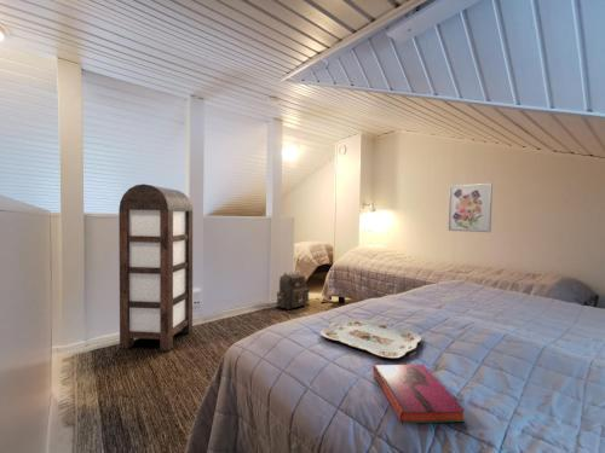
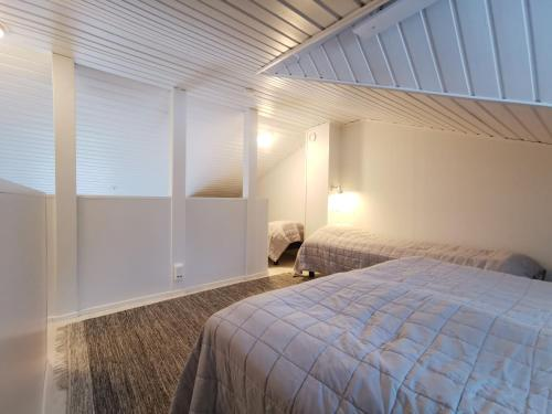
- backpack [275,271,311,310]
- wall art [448,182,494,233]
- bookshelf [117,182,194,352]
- serving tray [319,316,422,360]
- hardback book [371,364,466,425]
